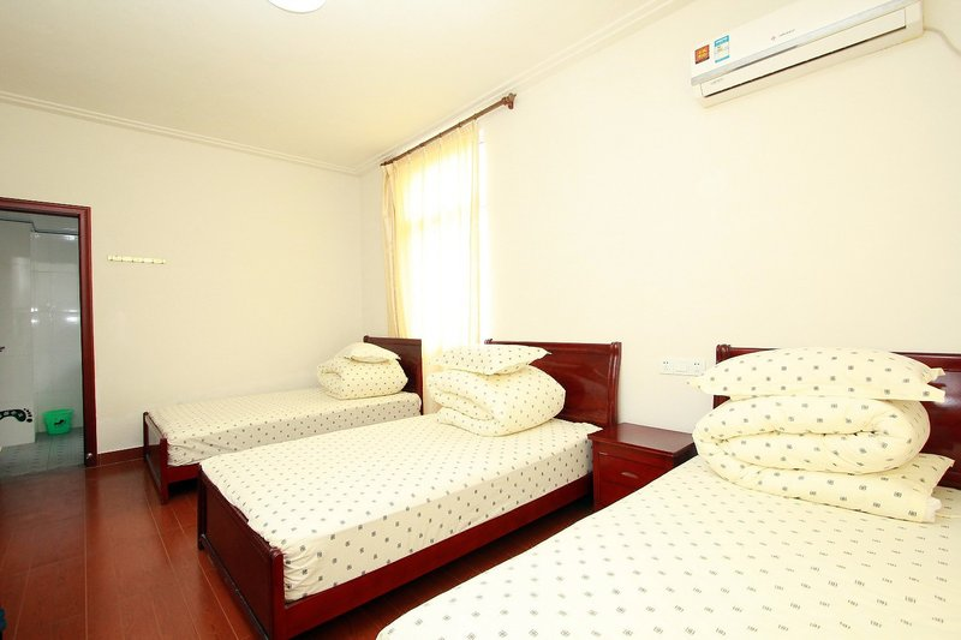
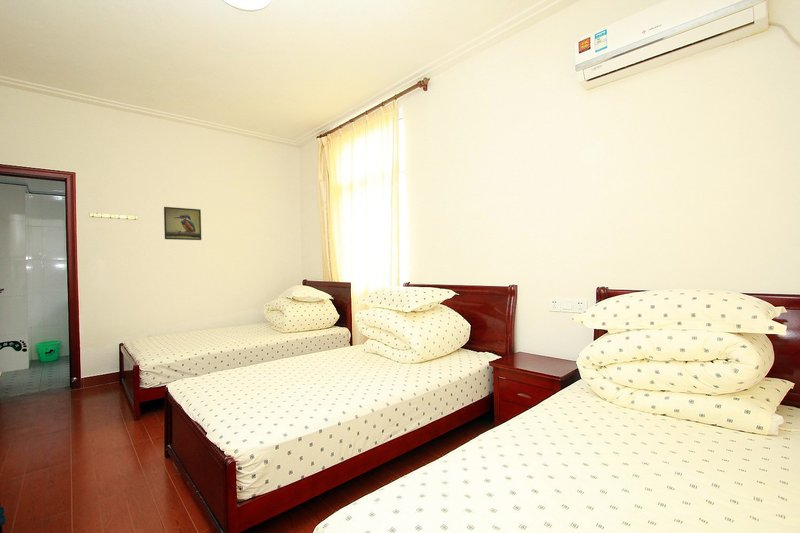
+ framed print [163,206,202,241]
